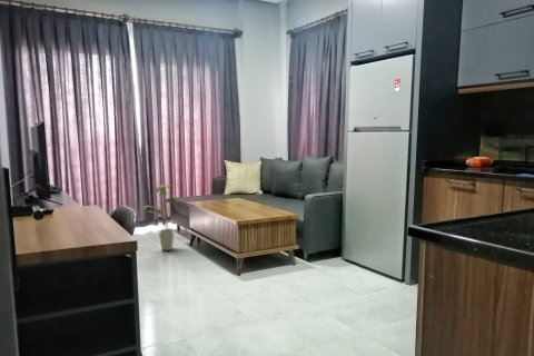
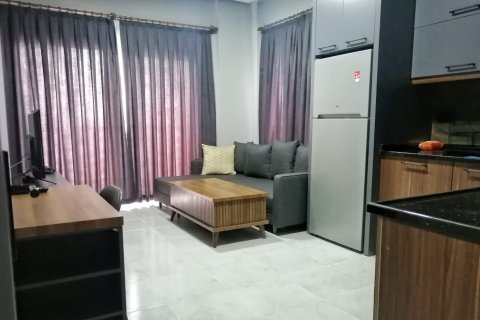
- house plant [140,184,179,251]
